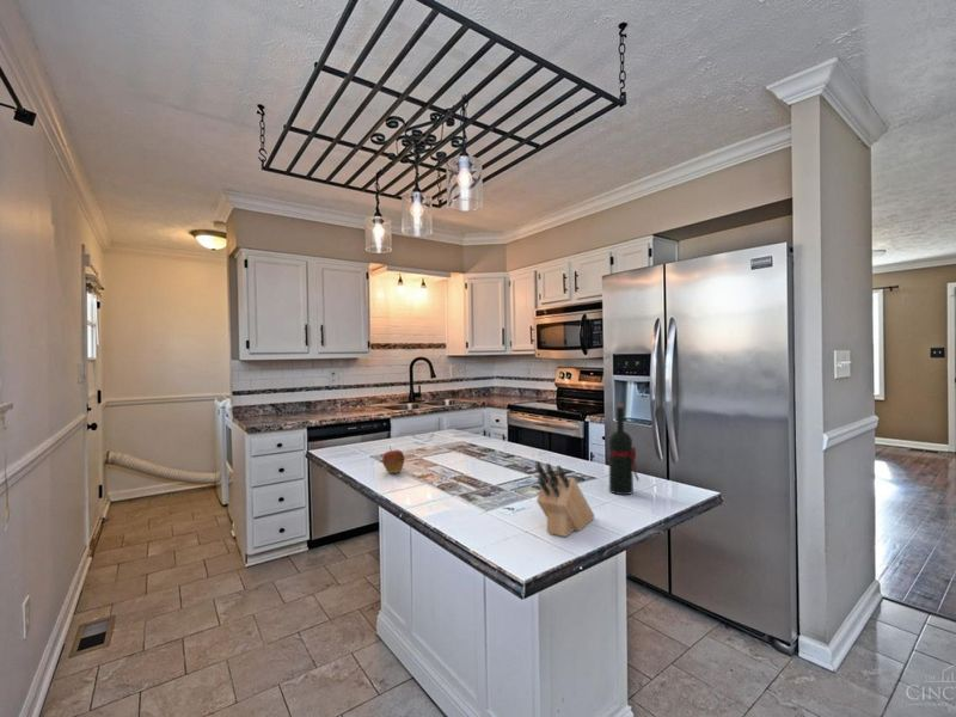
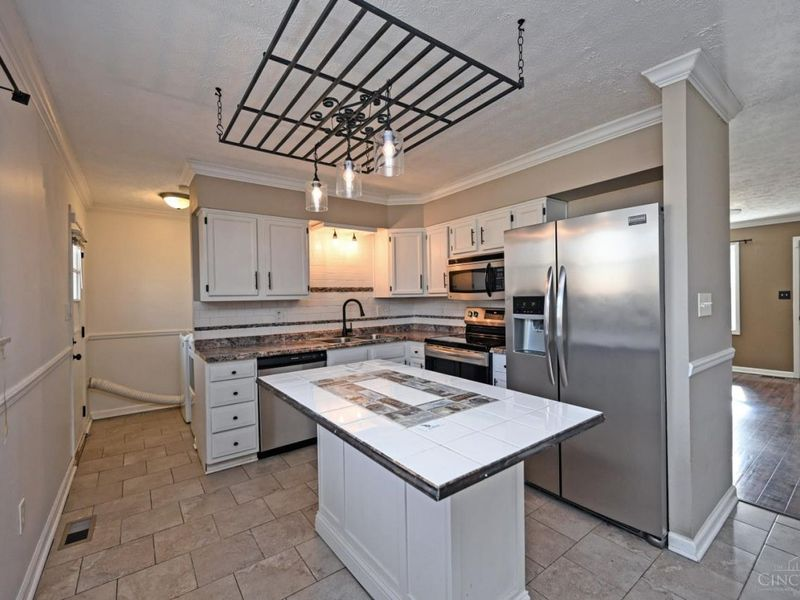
- knife block [534,460,596,538]
- wine bottle [608,403,641,496]
- apple [381,445,406,474]
